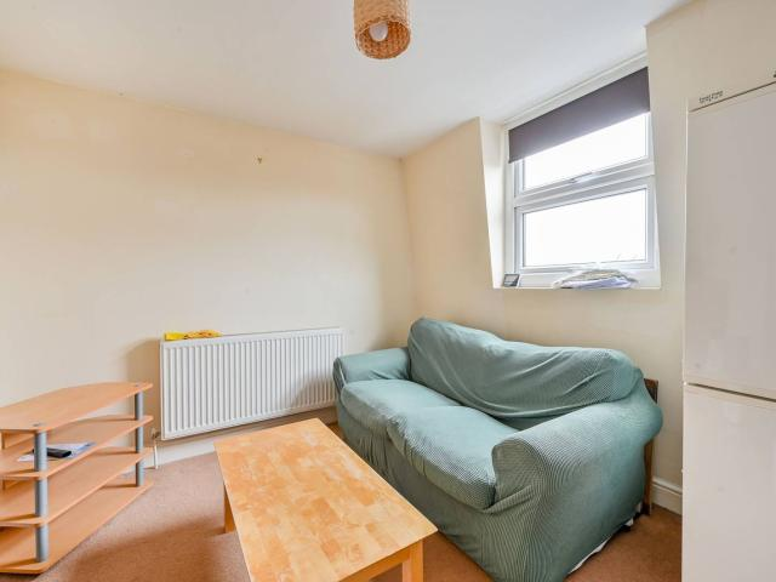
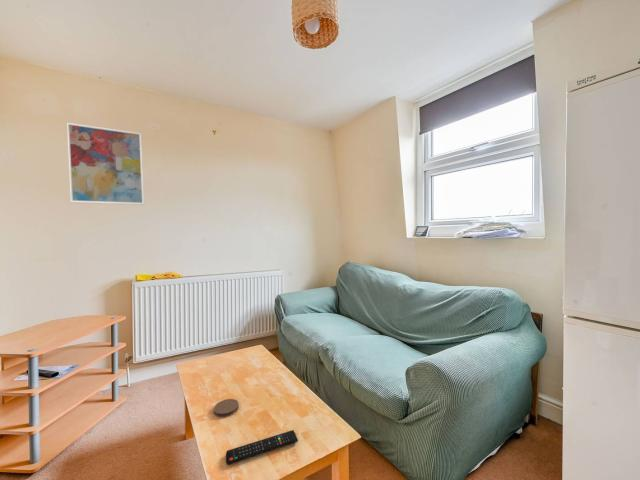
+ wall art [66,122,145,206]
+ coaster [213,398,240,418]
+ remote control [225,429,299,466]
